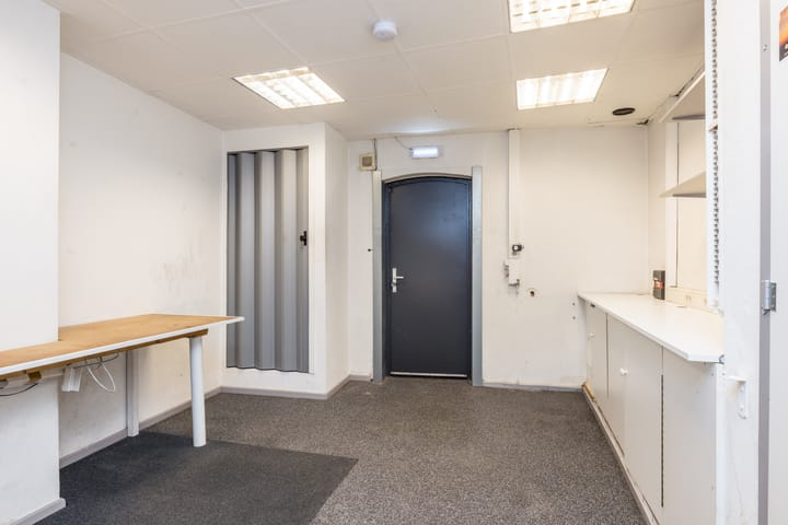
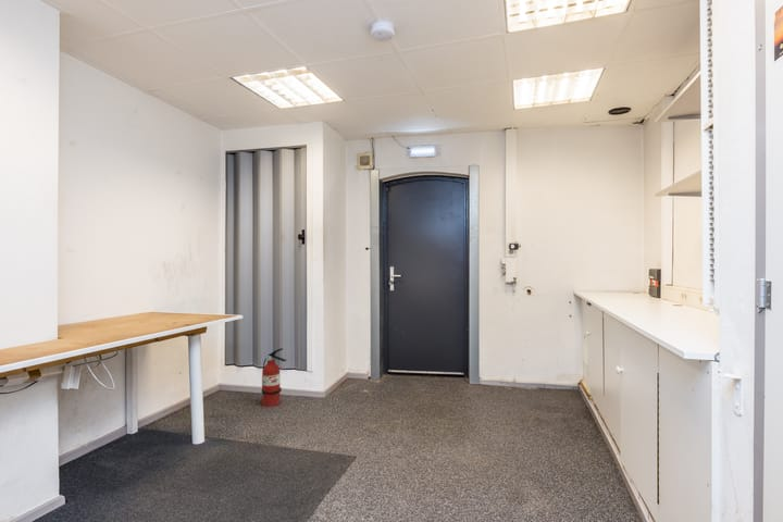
+ fire extinguisher [261,347,288,408]
